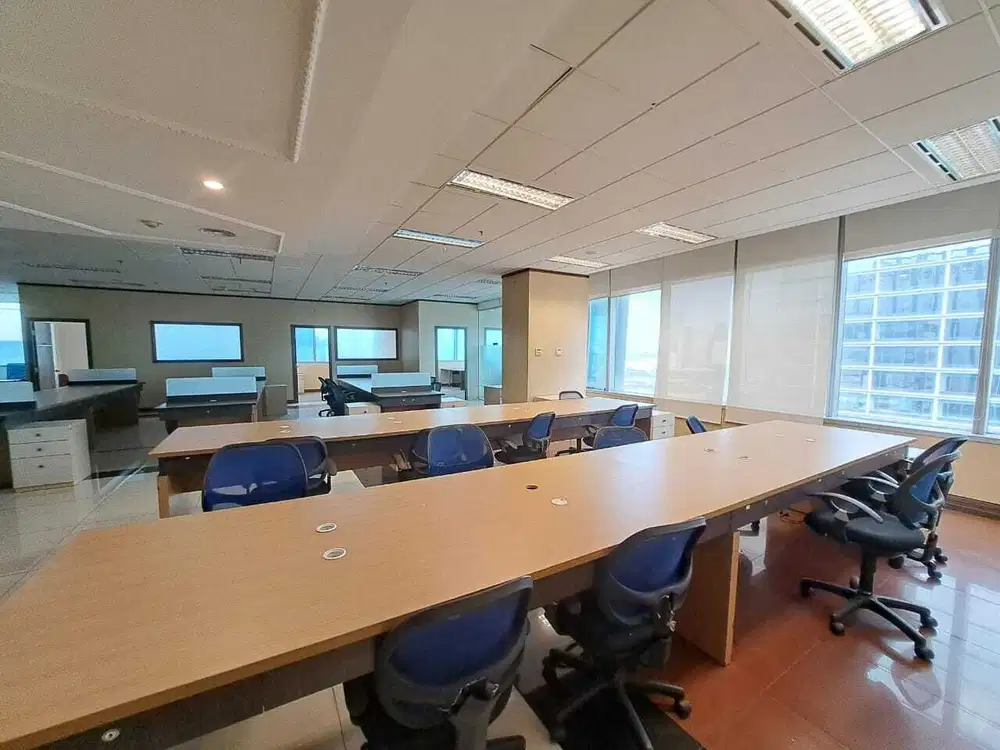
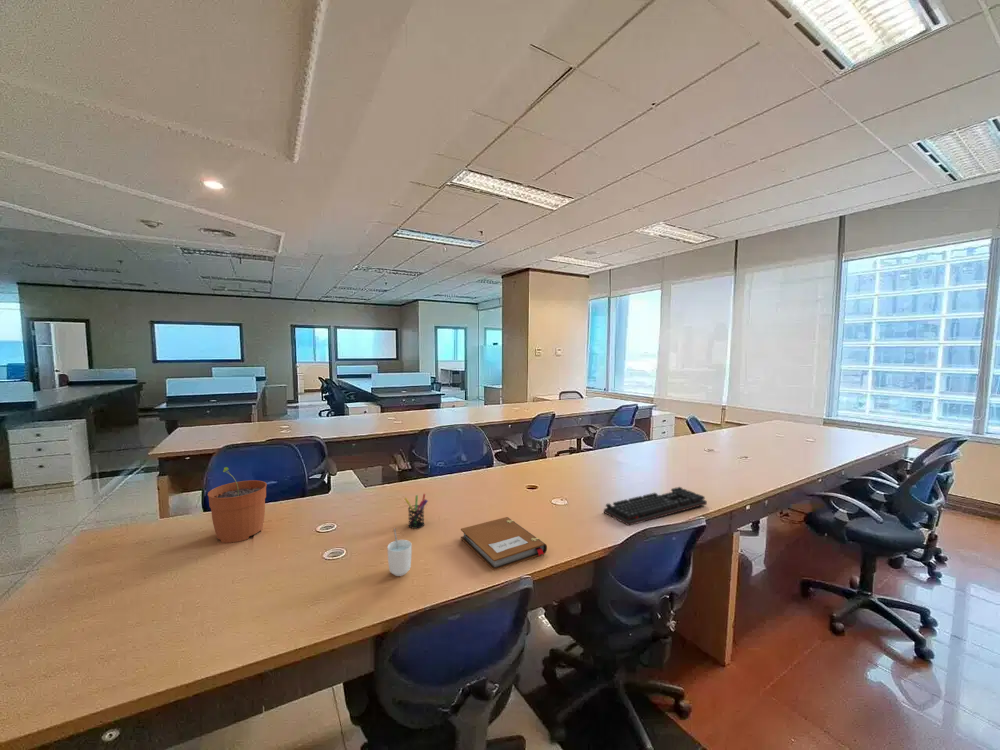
+ cup [387,527,413,577]
+ keyboard [603,486,708,527]
+ notebook [460,516,548,571]
+ plant pot [207,466,268,544]
+ pen holder [404,493,429,530]
